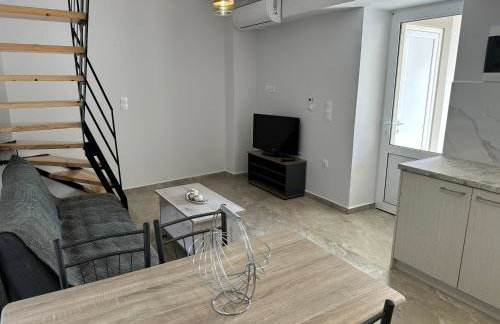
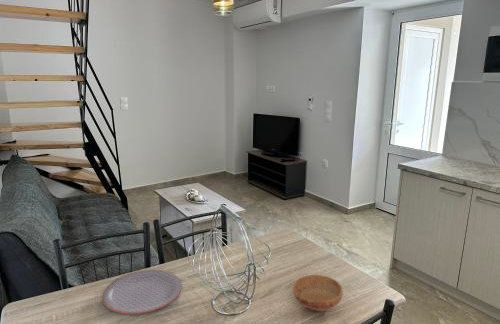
+ plate [101,269,183,315]
+ bowl [292,274,344,313]
